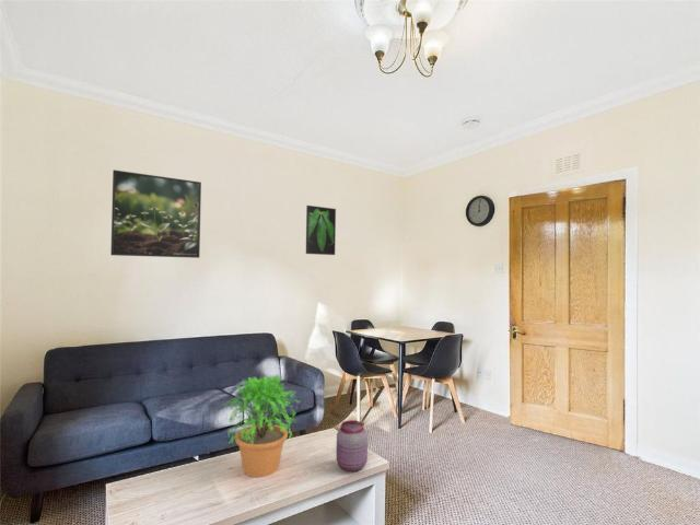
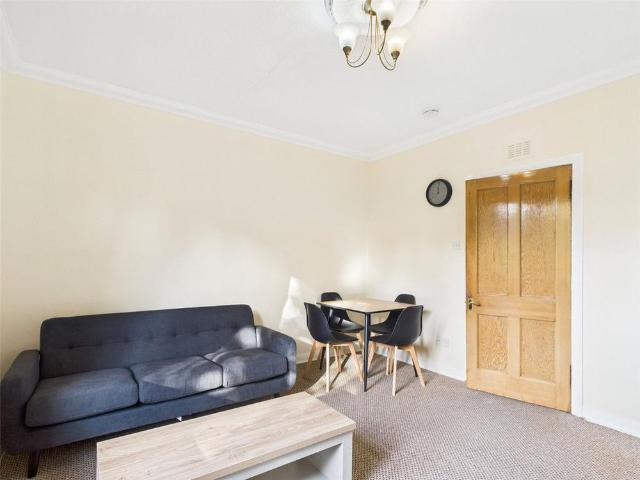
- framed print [305,205,337,256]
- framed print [109,168,202,259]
- potted plant [222,373,304,478]
- jar [335,419,369,472]
